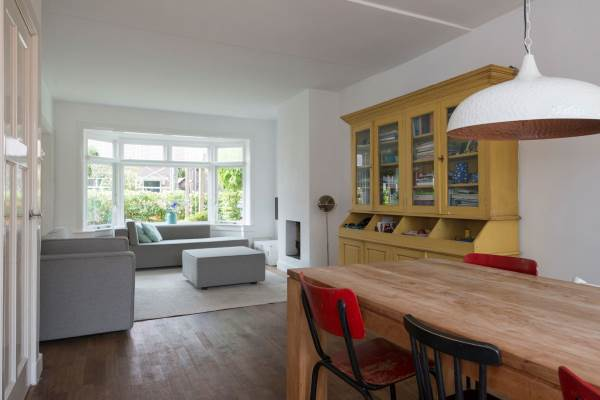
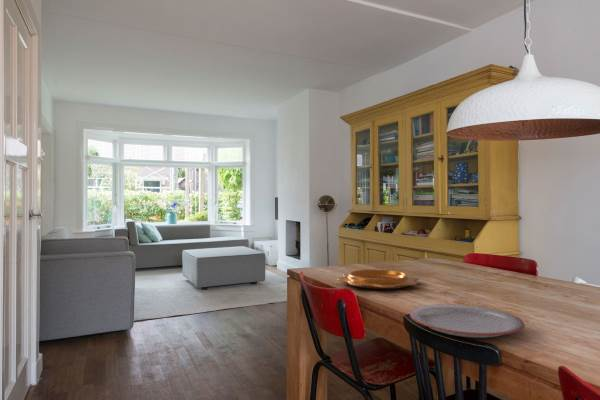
+ plate [409,303,525,339]
+ decorative bowl [336,268,421,290]
